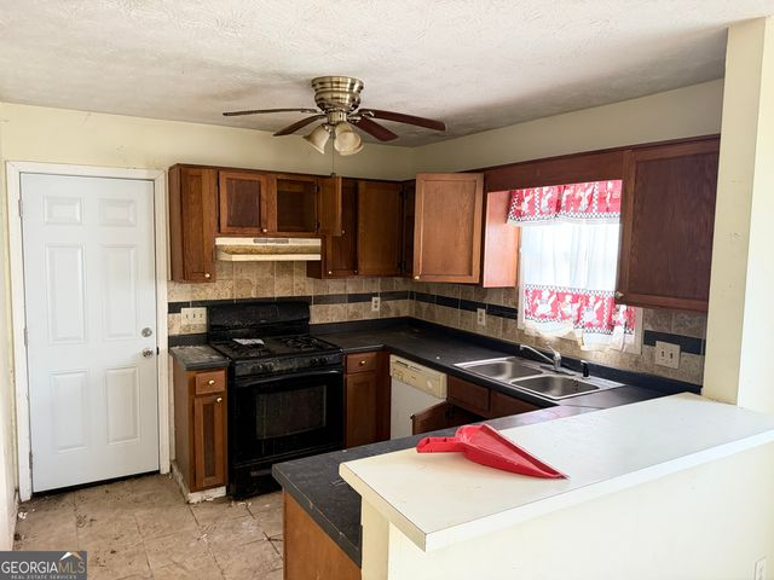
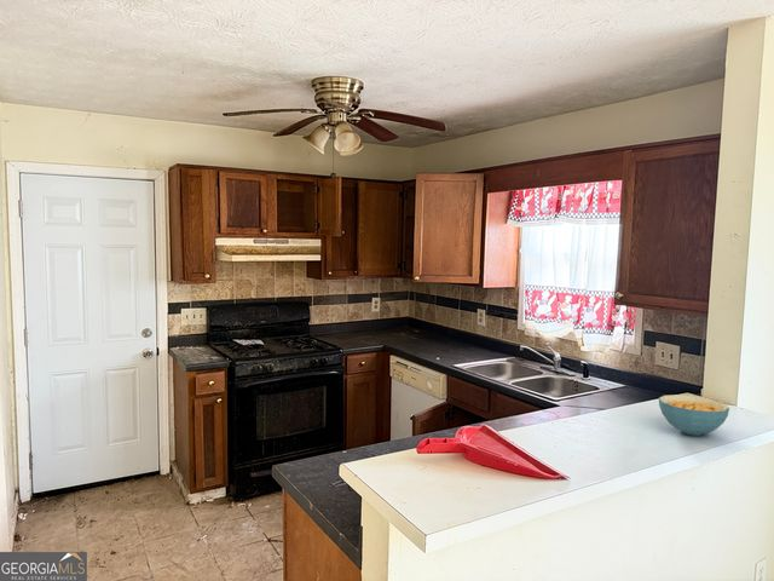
+ cereal bowl [658,393,730,437]
